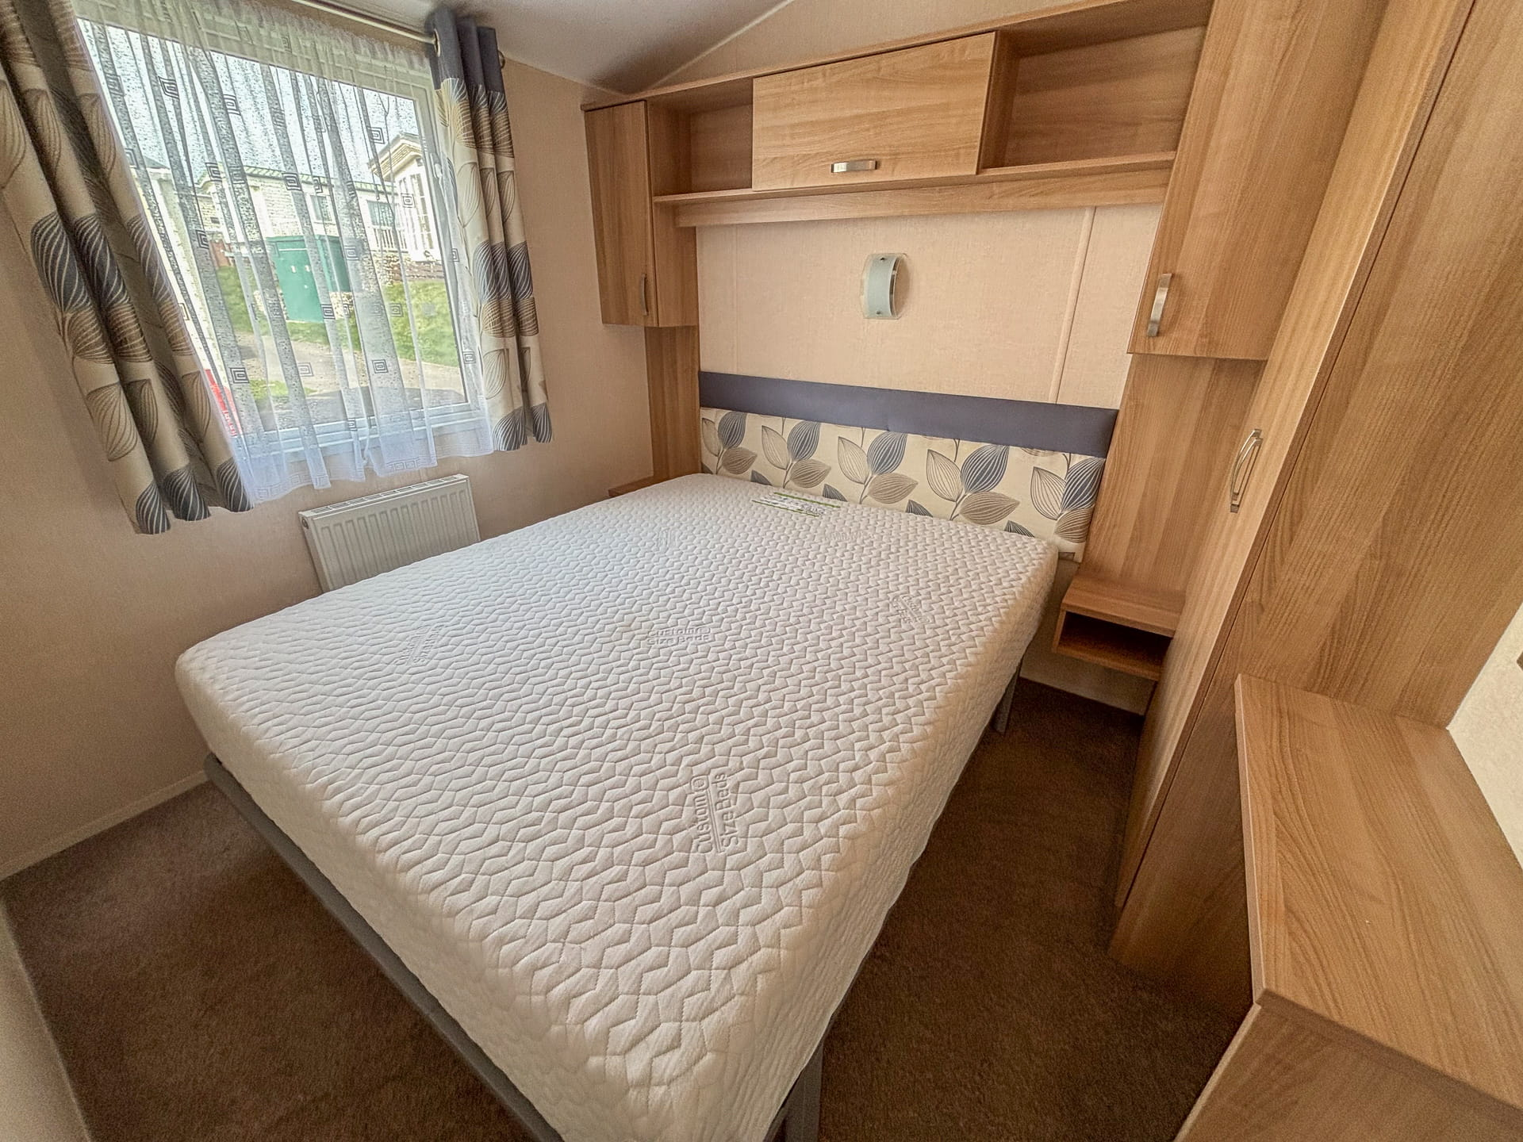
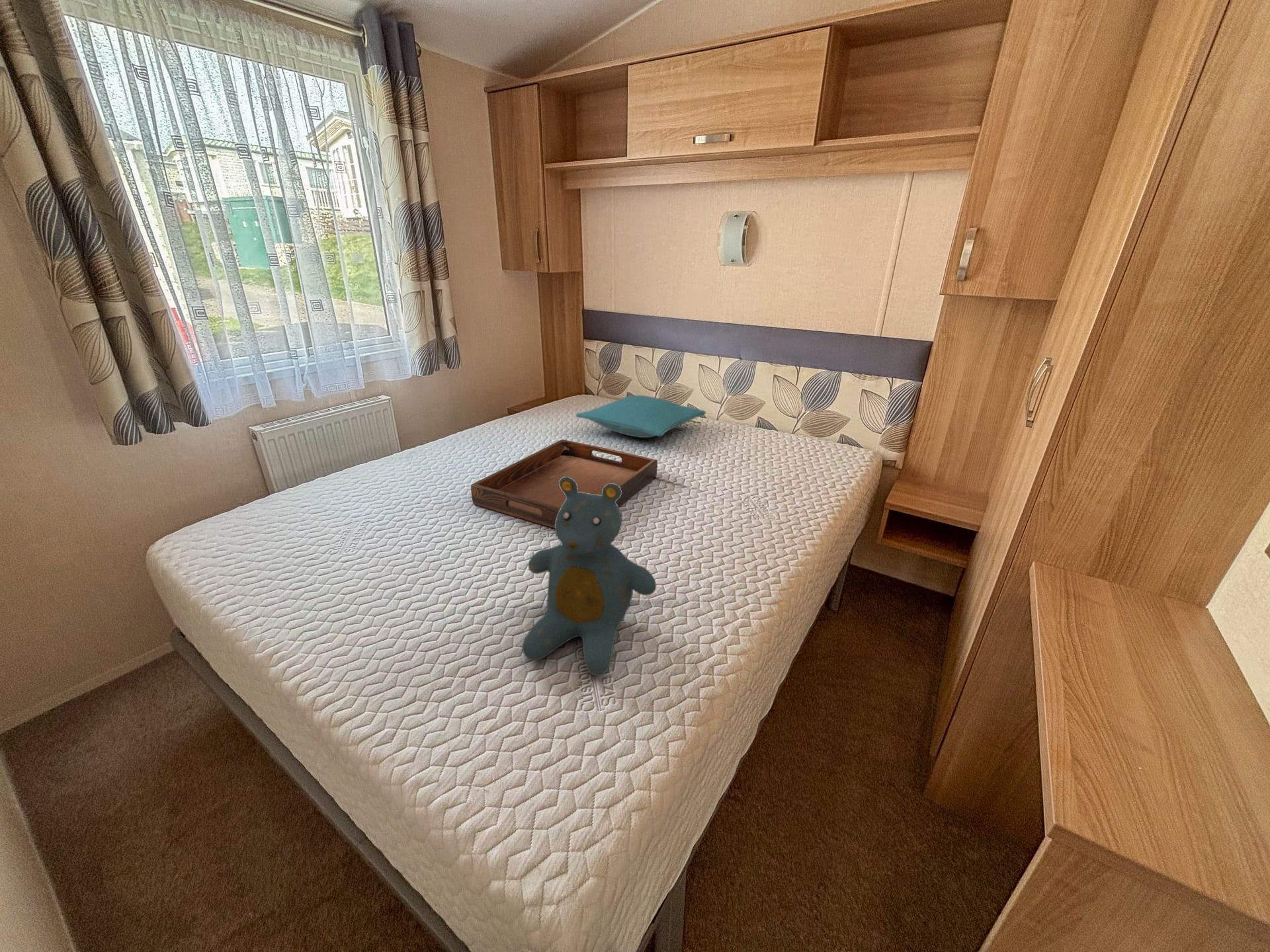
+ pillow [575,395,706,438]
+ serving tray [470,439,658,529]
+ teddy bear [522,477,657,677]
